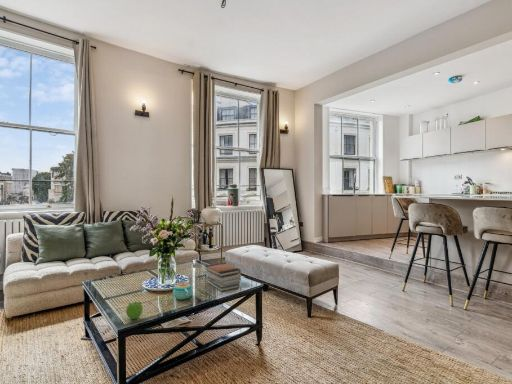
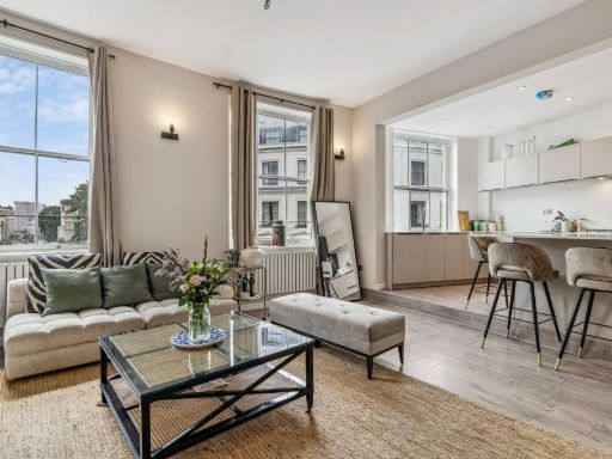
- book stack [203,261,242,292]
- fruit [125,301,144,320]
- teapot [172,280,194,300]
